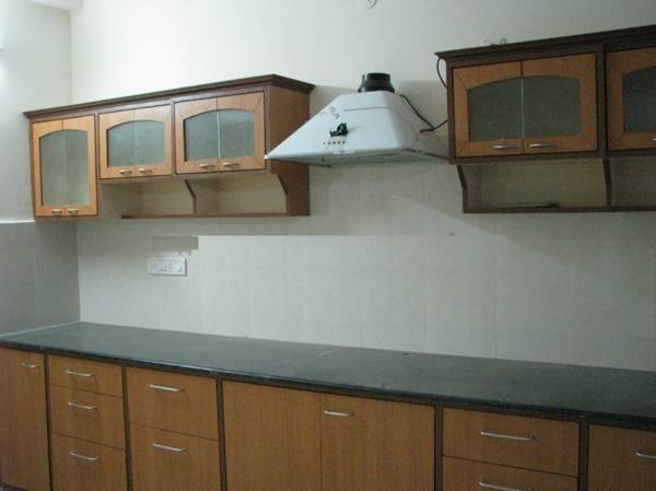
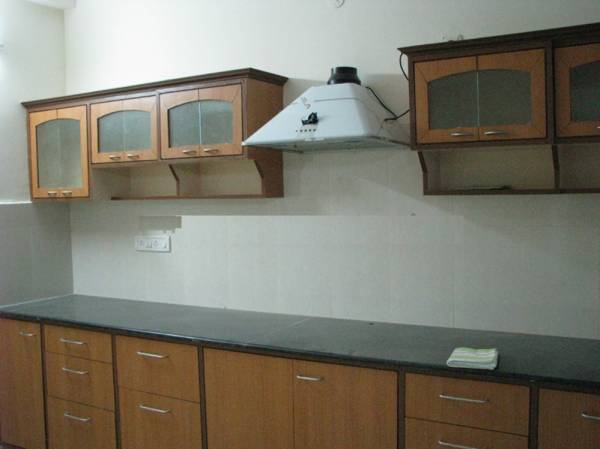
+ dish towel [446,346,500,371]
